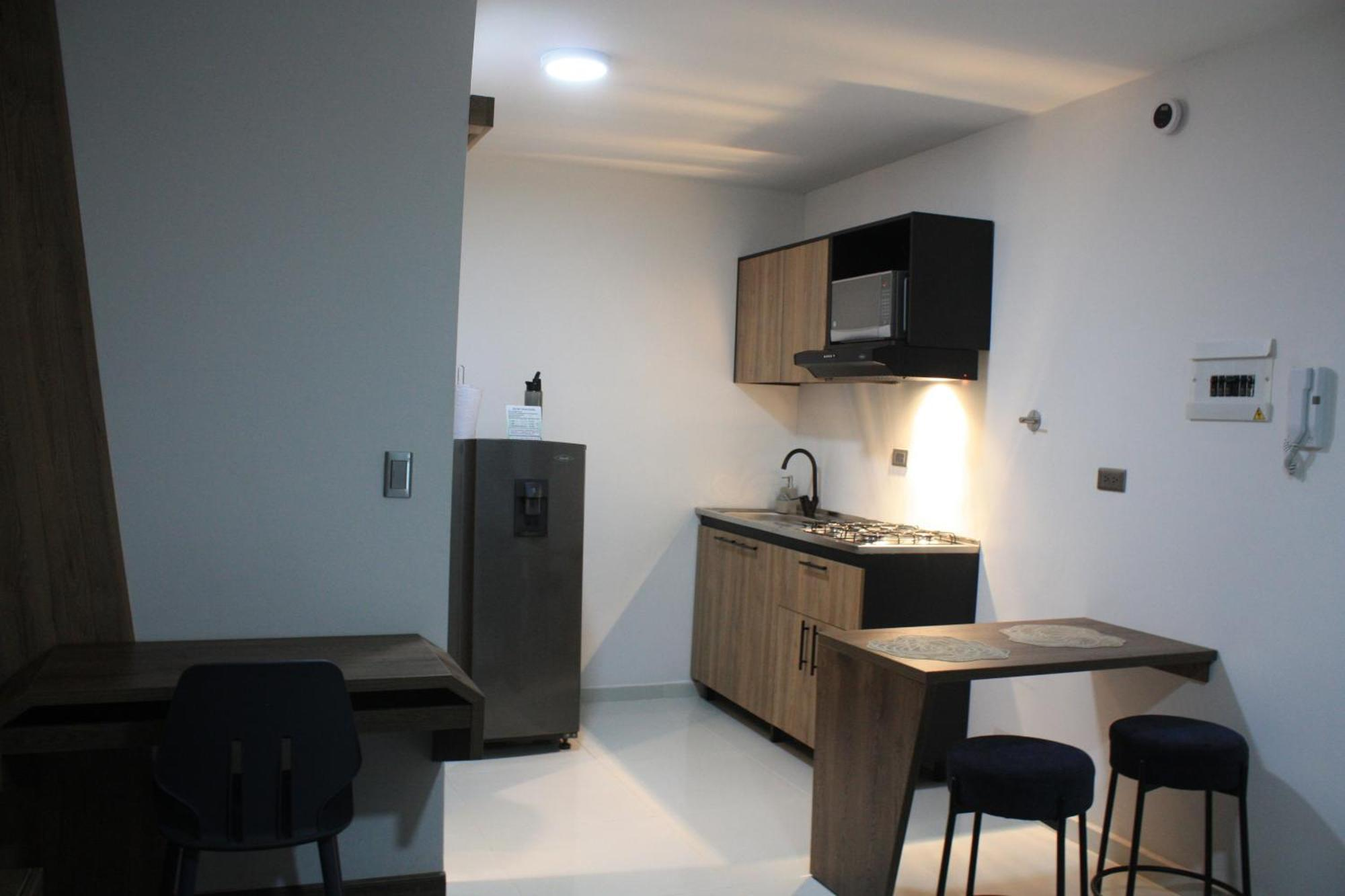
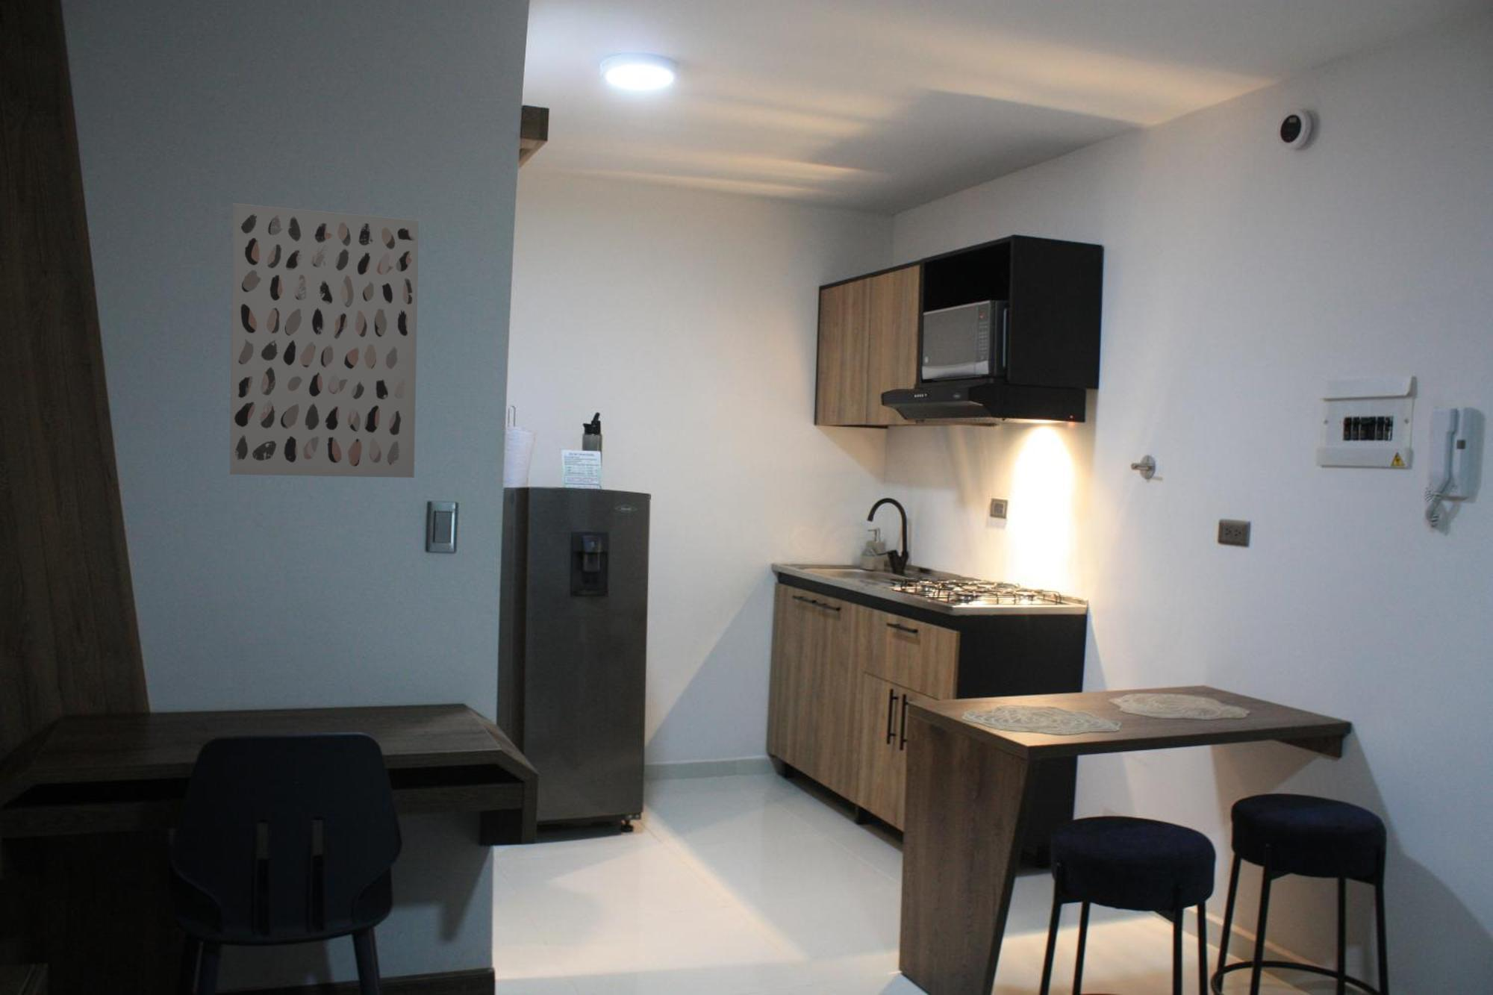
+ wall art [229,202,420,479]
